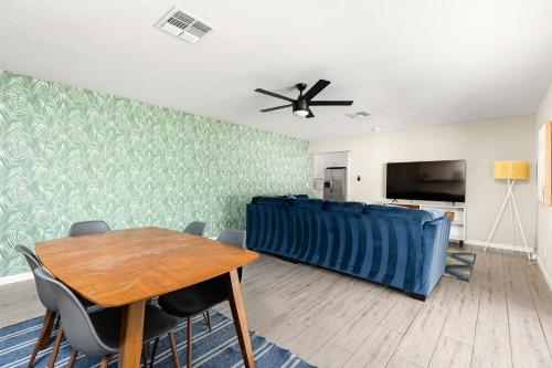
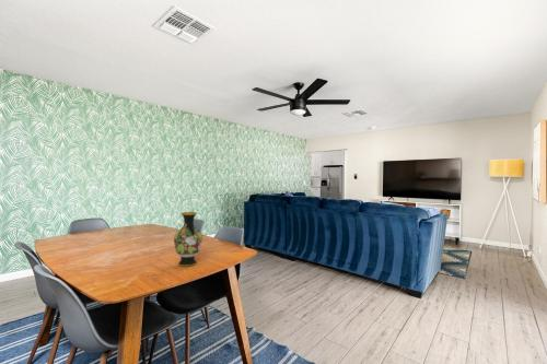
+ vase [173,211,203,268]
